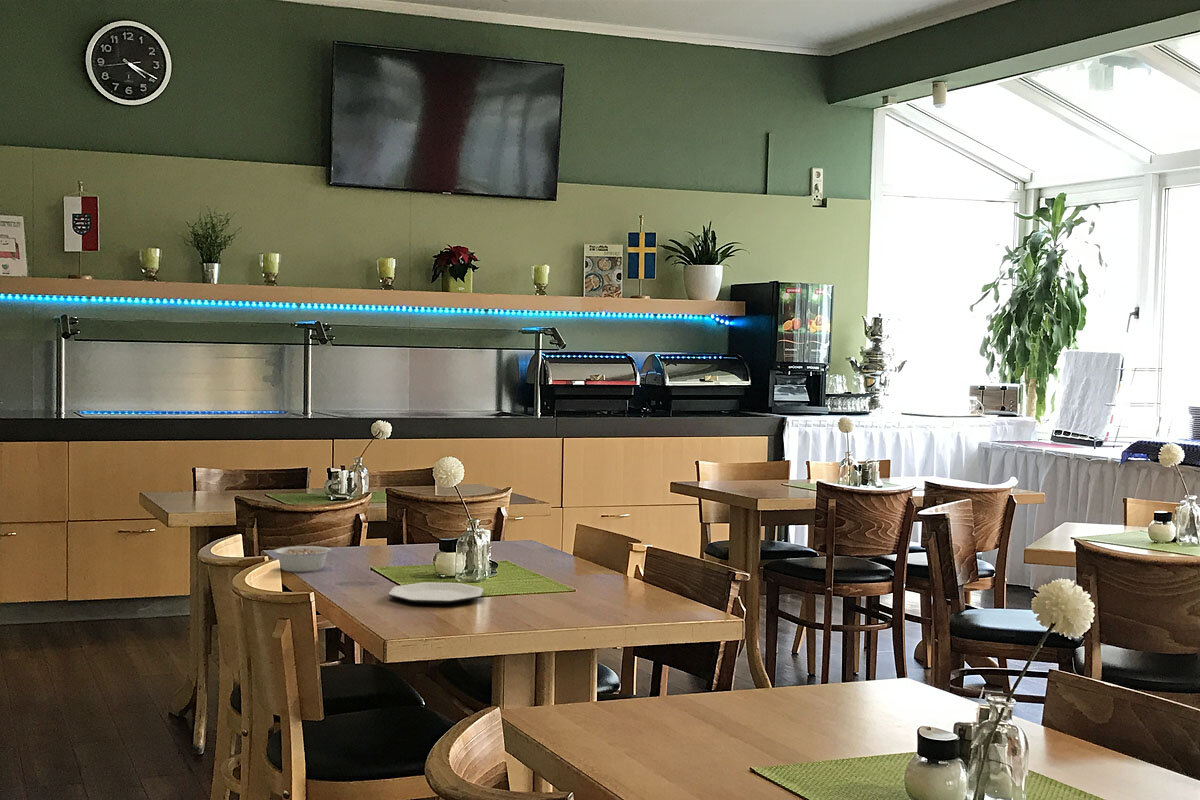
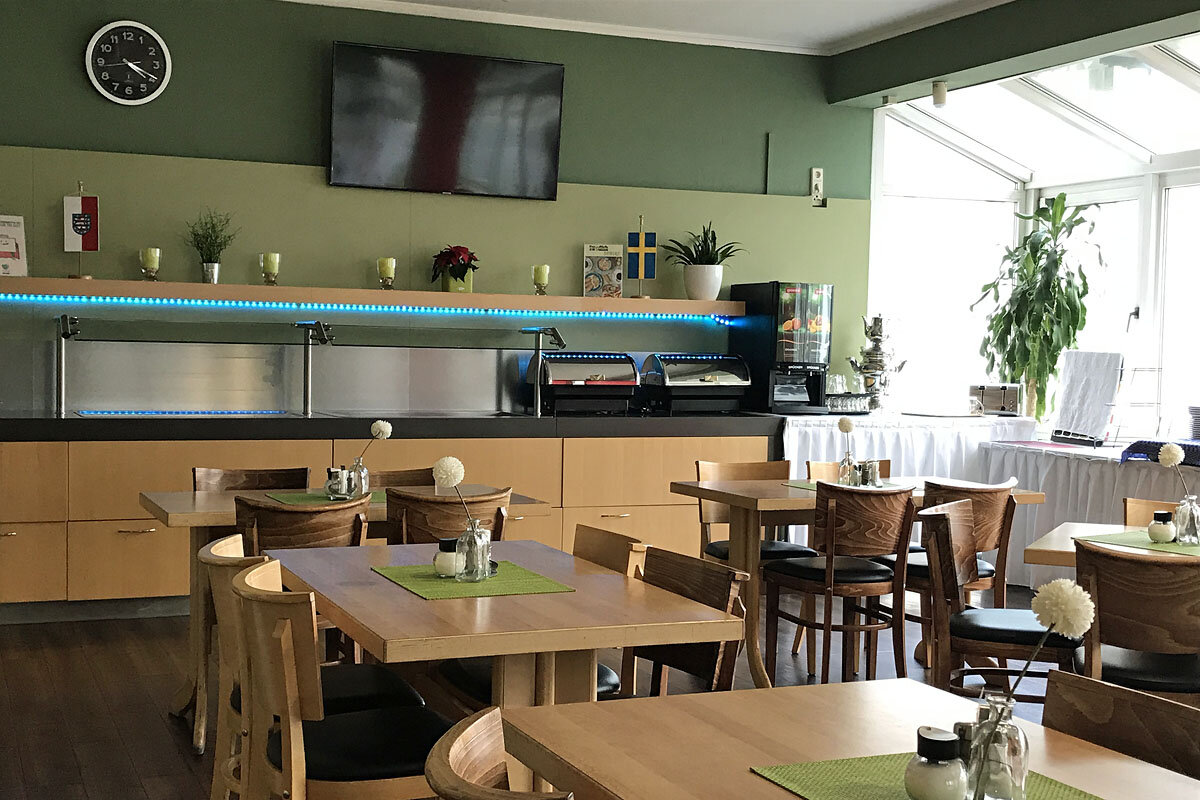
- plate [388,581,484,605]
- legume [272,545,341,573]
